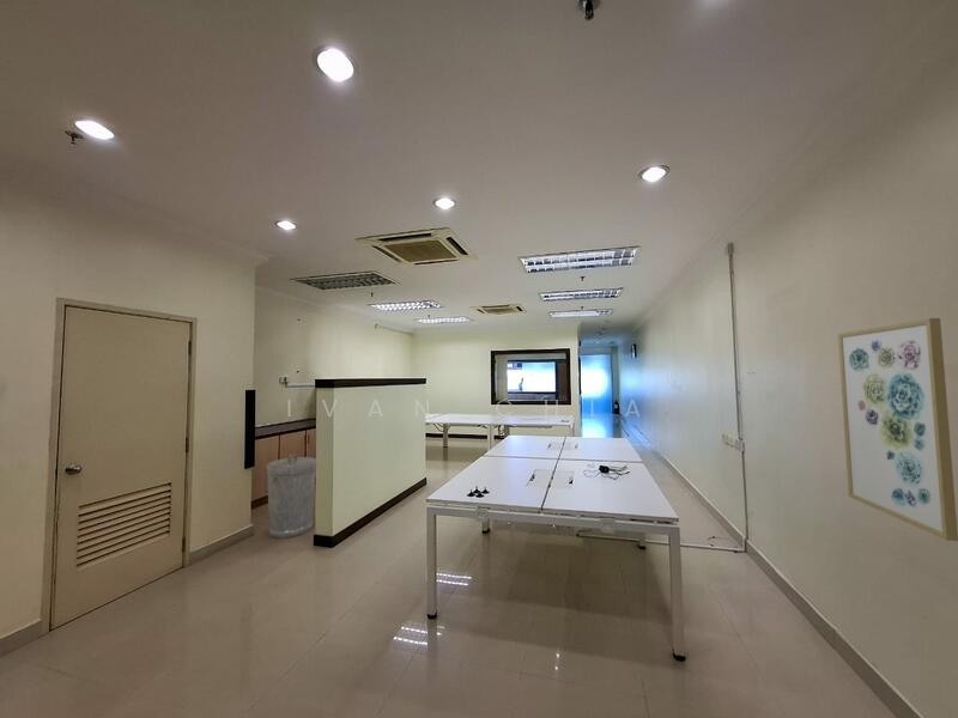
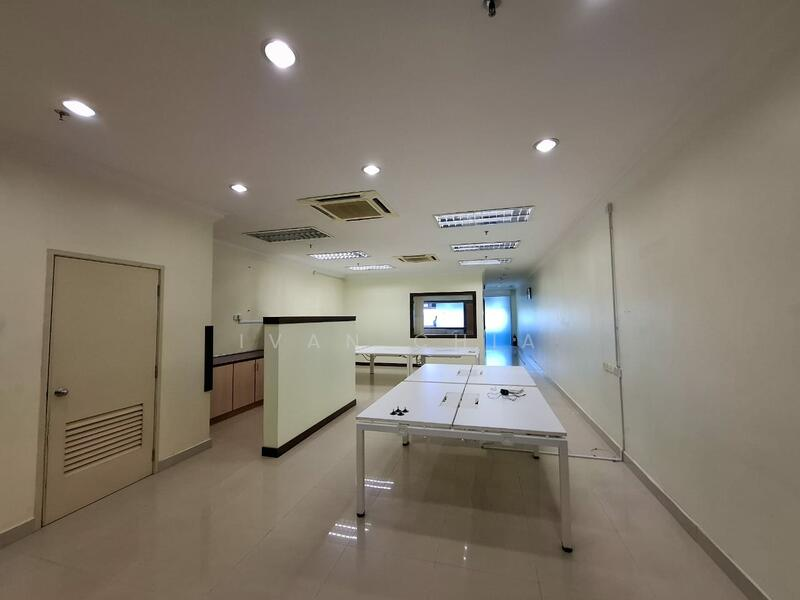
- wall art [837,317,958,542]
- trash can [265,454,317,540]
